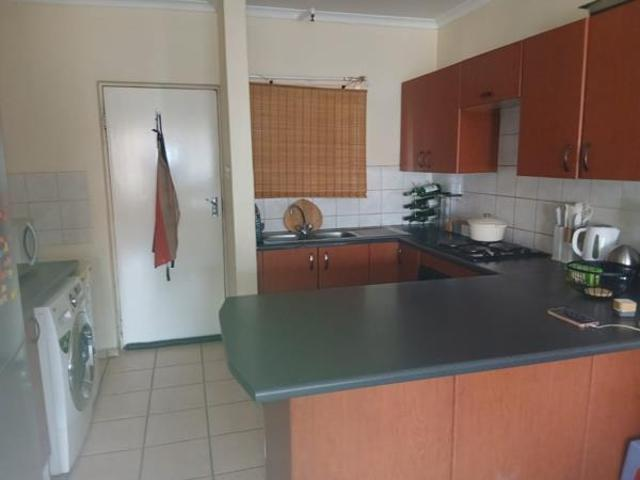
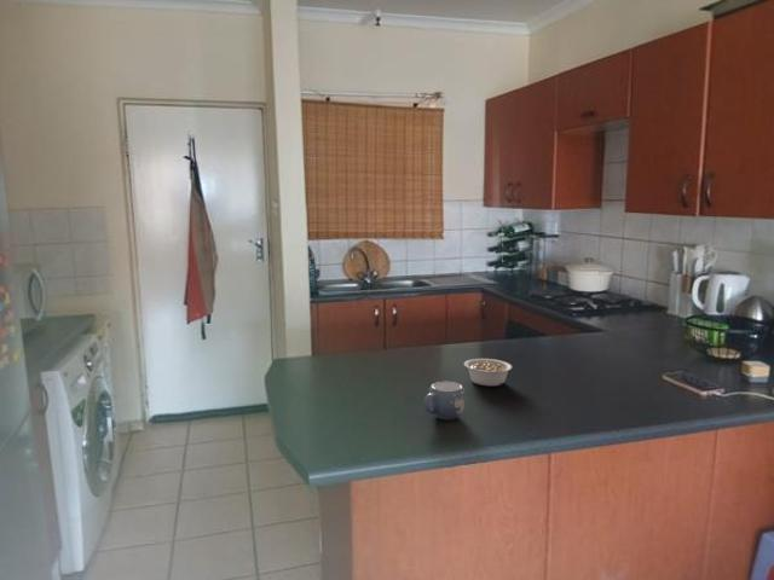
+ mug [422,381,466,420]
+ legume [463,358,513,387]
